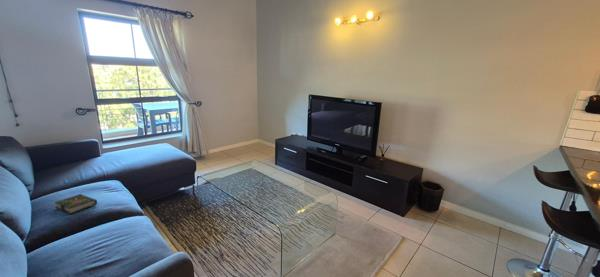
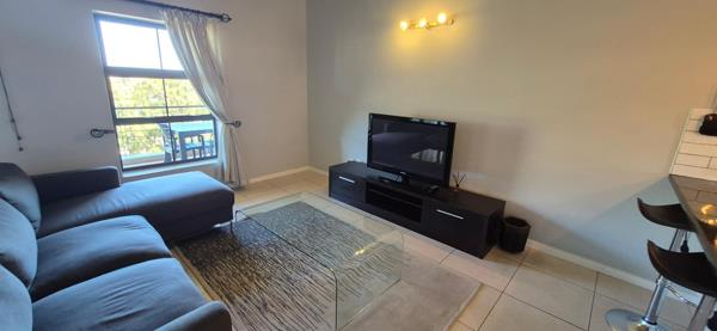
- book [53,193,98,215]
